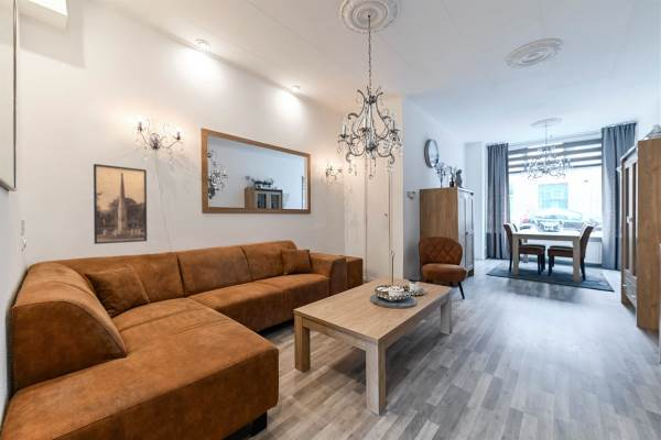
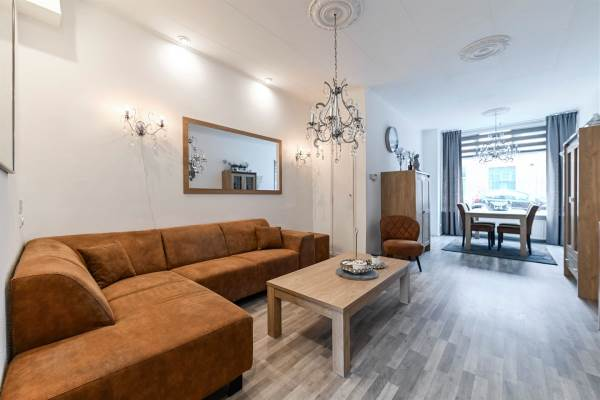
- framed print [93,163,148,245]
